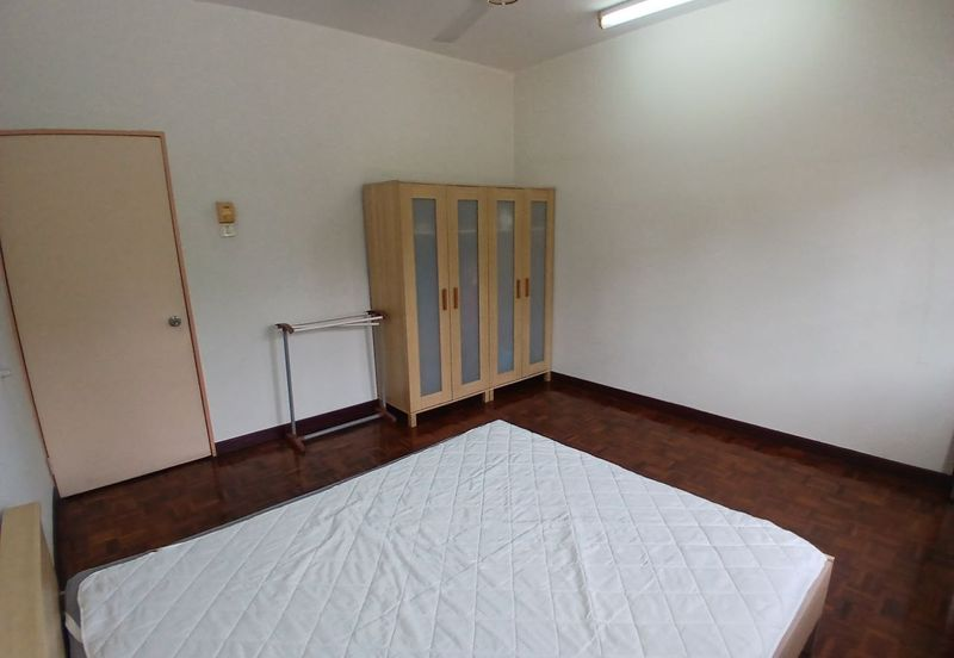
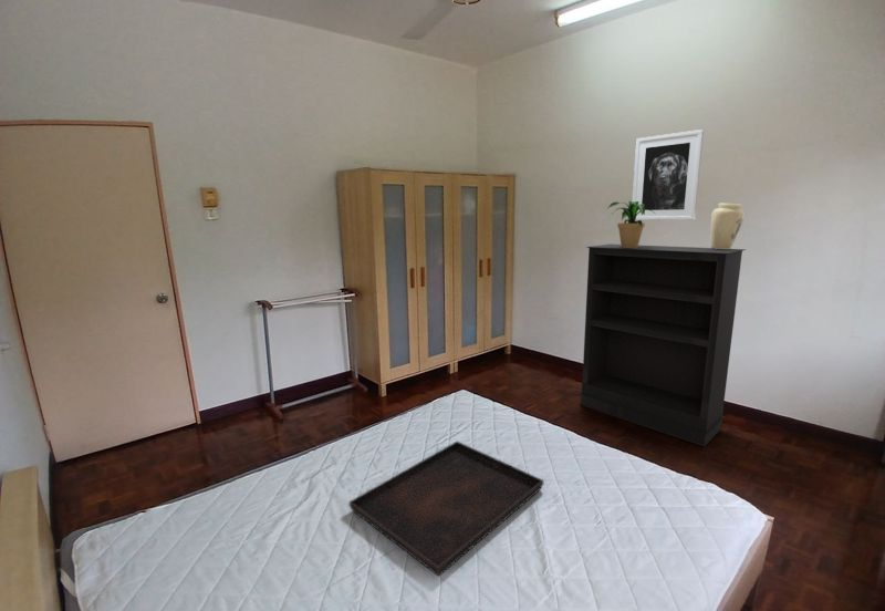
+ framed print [632,128,705,221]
+ bookshelf [579,244,747,448]
+ vase [709,203,746,249]
+ serving tray [348,441,545,577]
+ potted plant [607,200,659,248]
